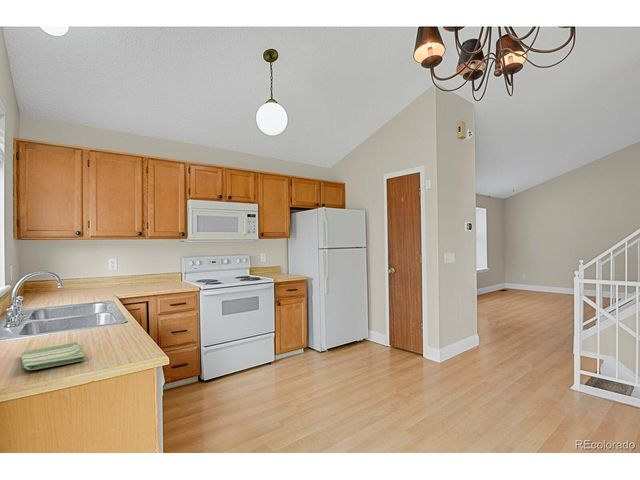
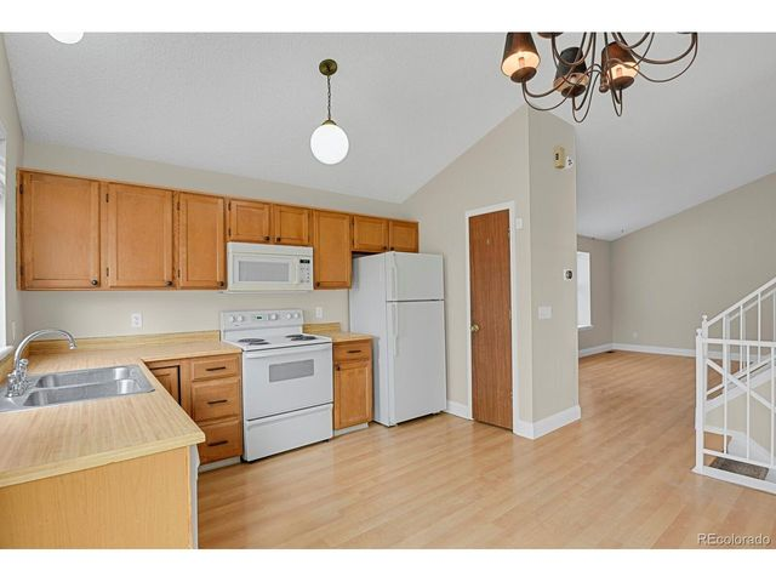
- dish towel [20,341,86,371]
